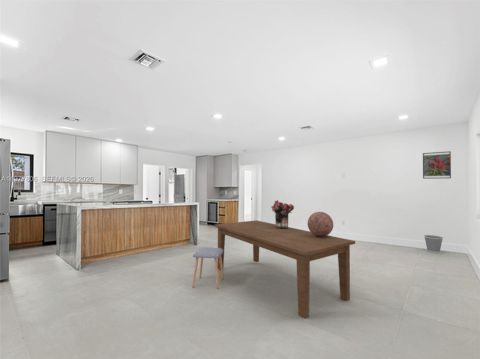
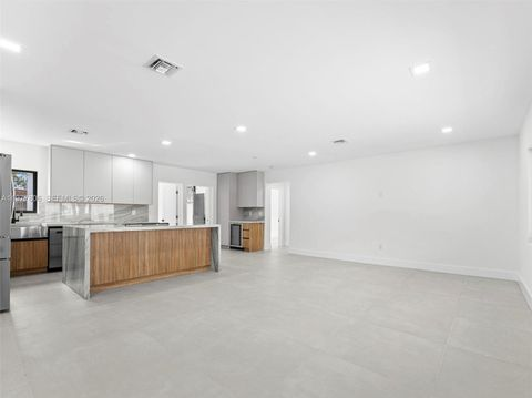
- stool [191,246,225,290]
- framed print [422,150,452,180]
- decorative sphere [307,211,334,237]
- wastebasket [423,234,444,254]
- dining table [213,219,356,320]
- bouquet [270,199,295,229]
